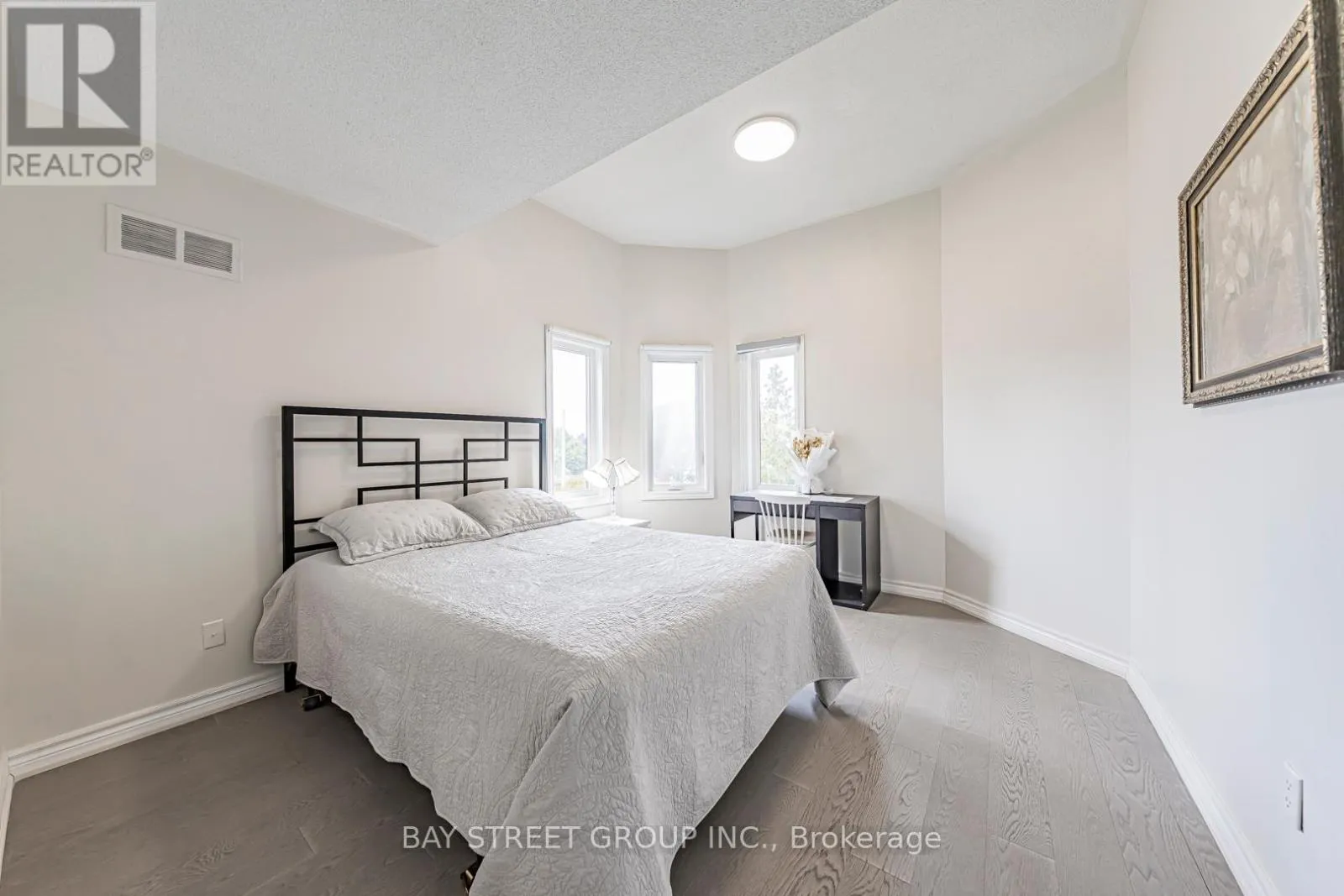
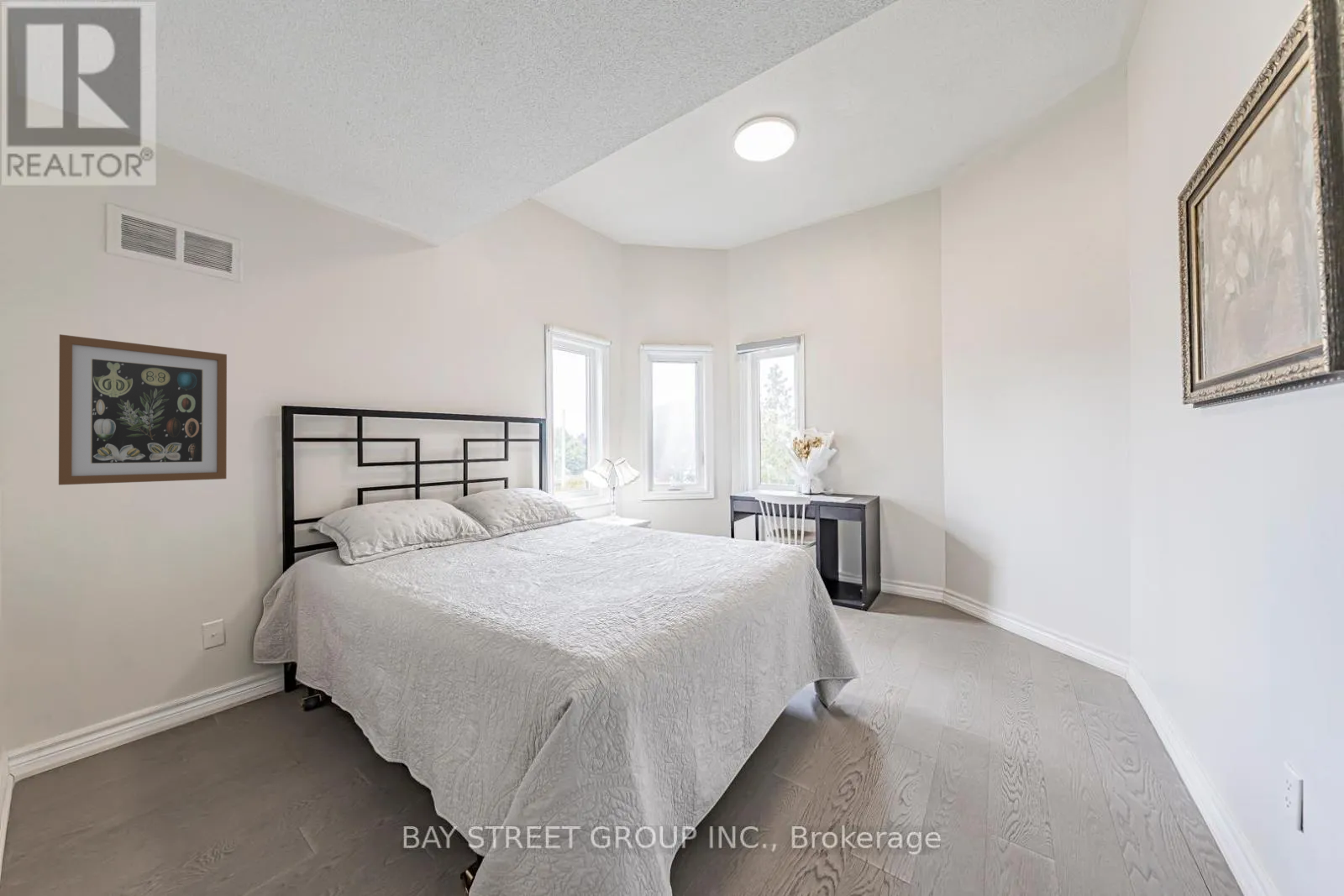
+ wall art [58,333,228,485]
